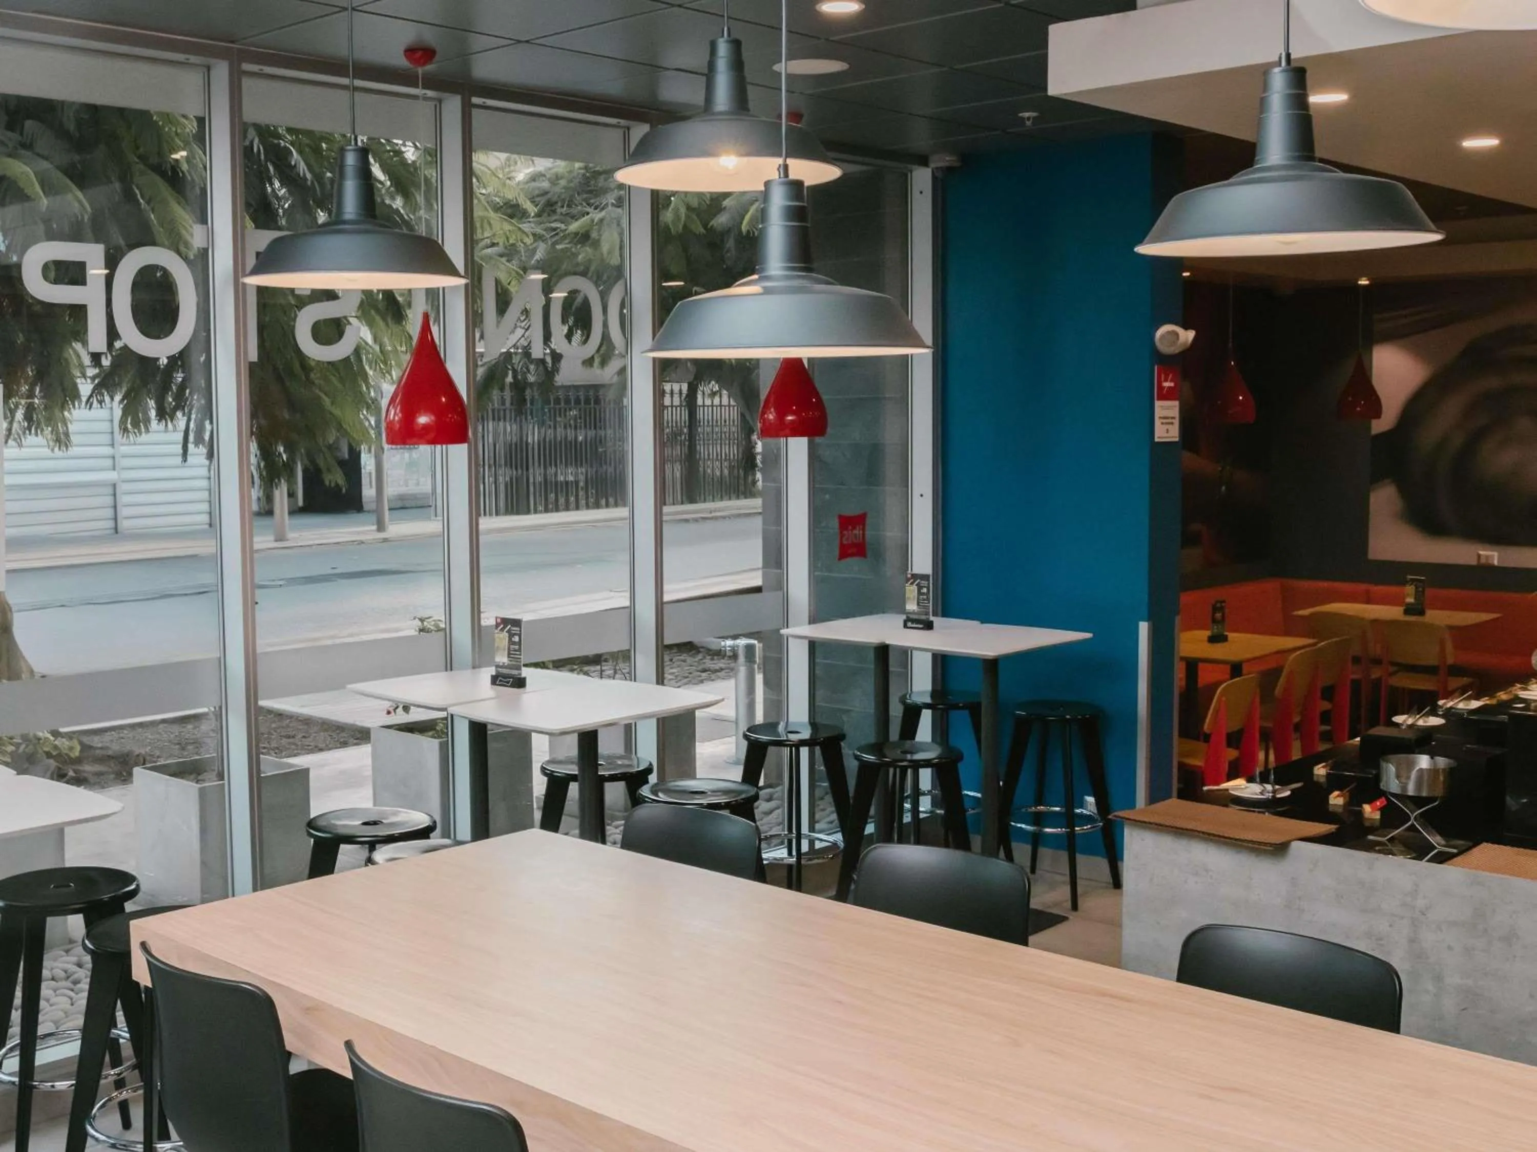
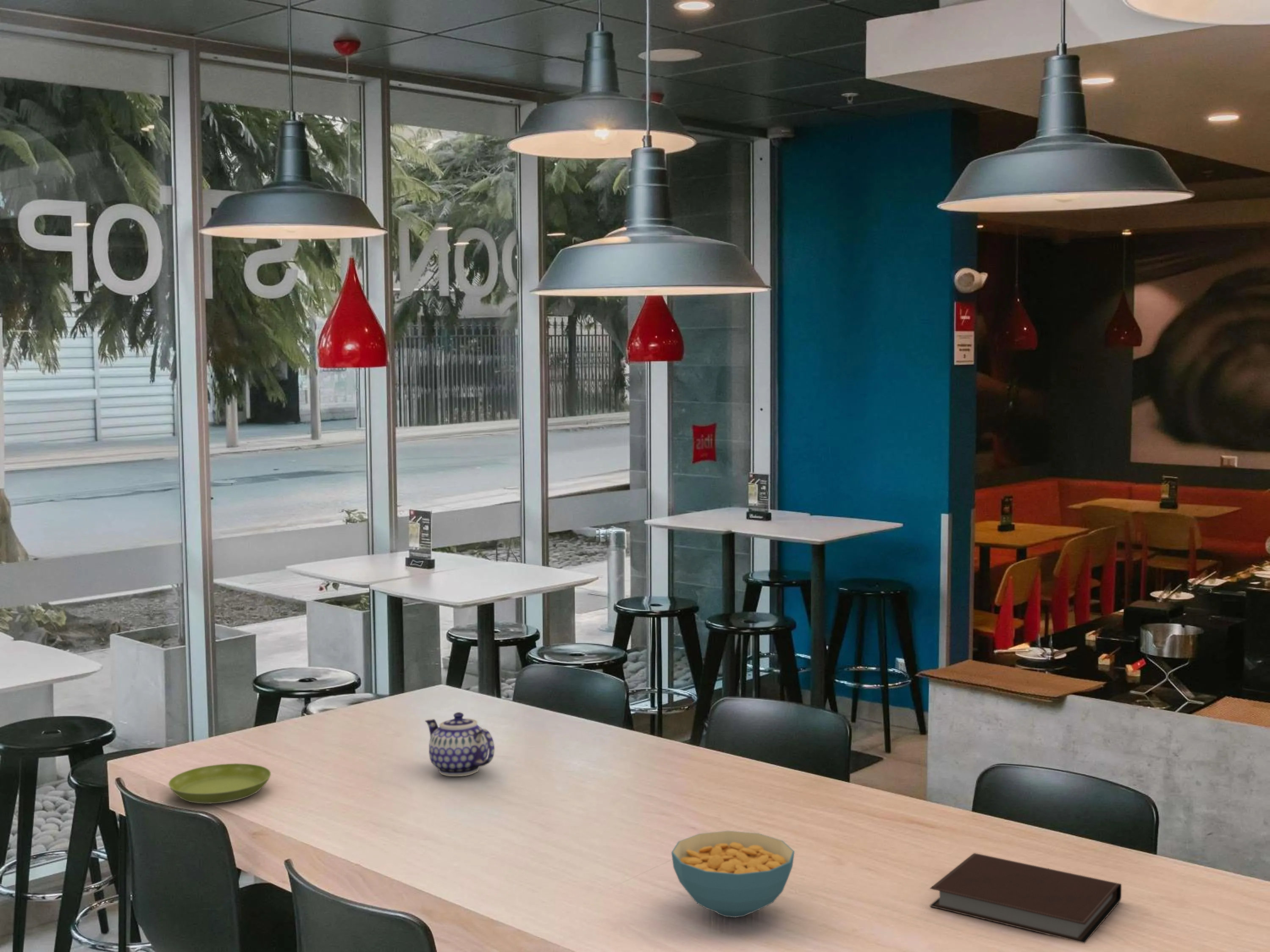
+ teapot [425,712,495,777]
+ saucer [168,763,271,804]
+ notebook [929,853,1122,944]
+ cereal bowl [671,831,795,918]
